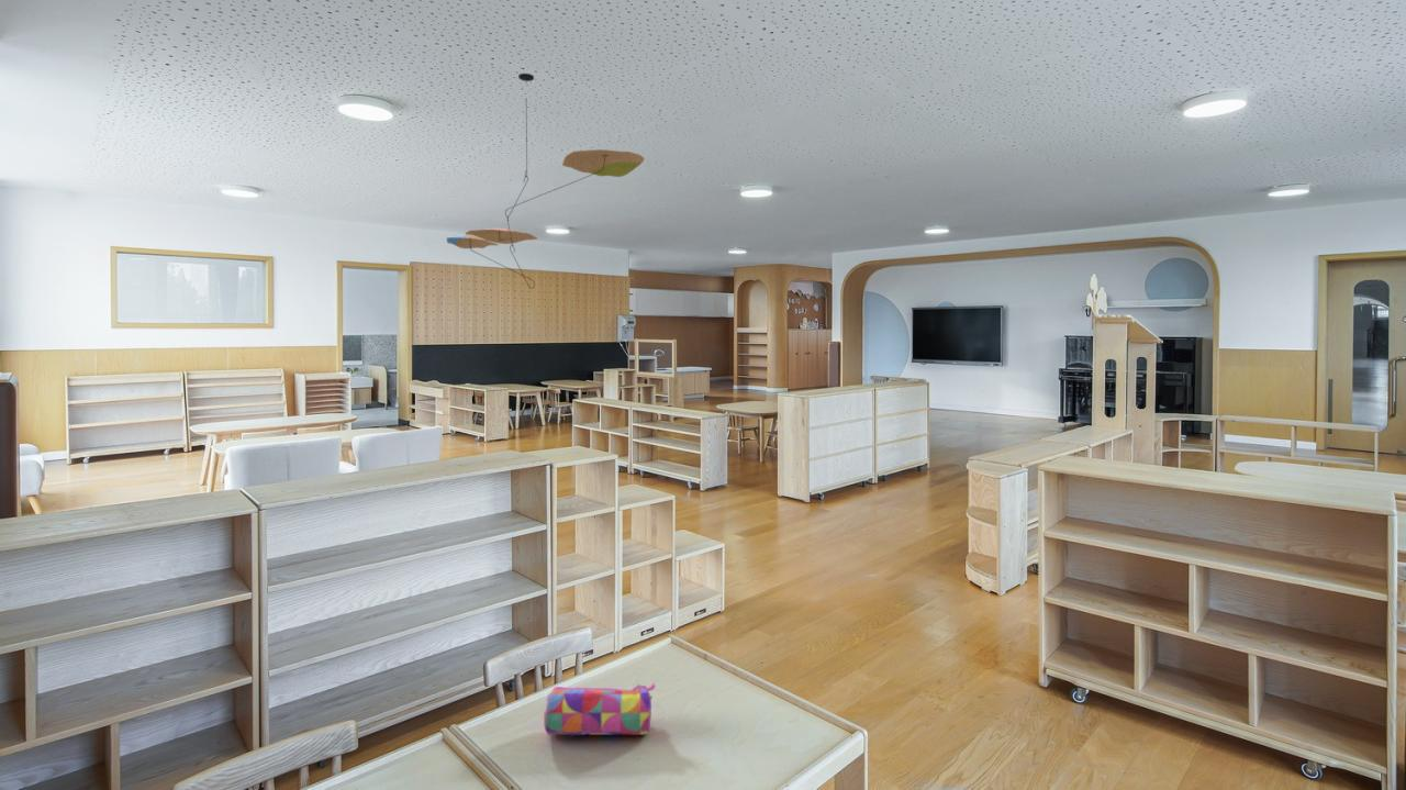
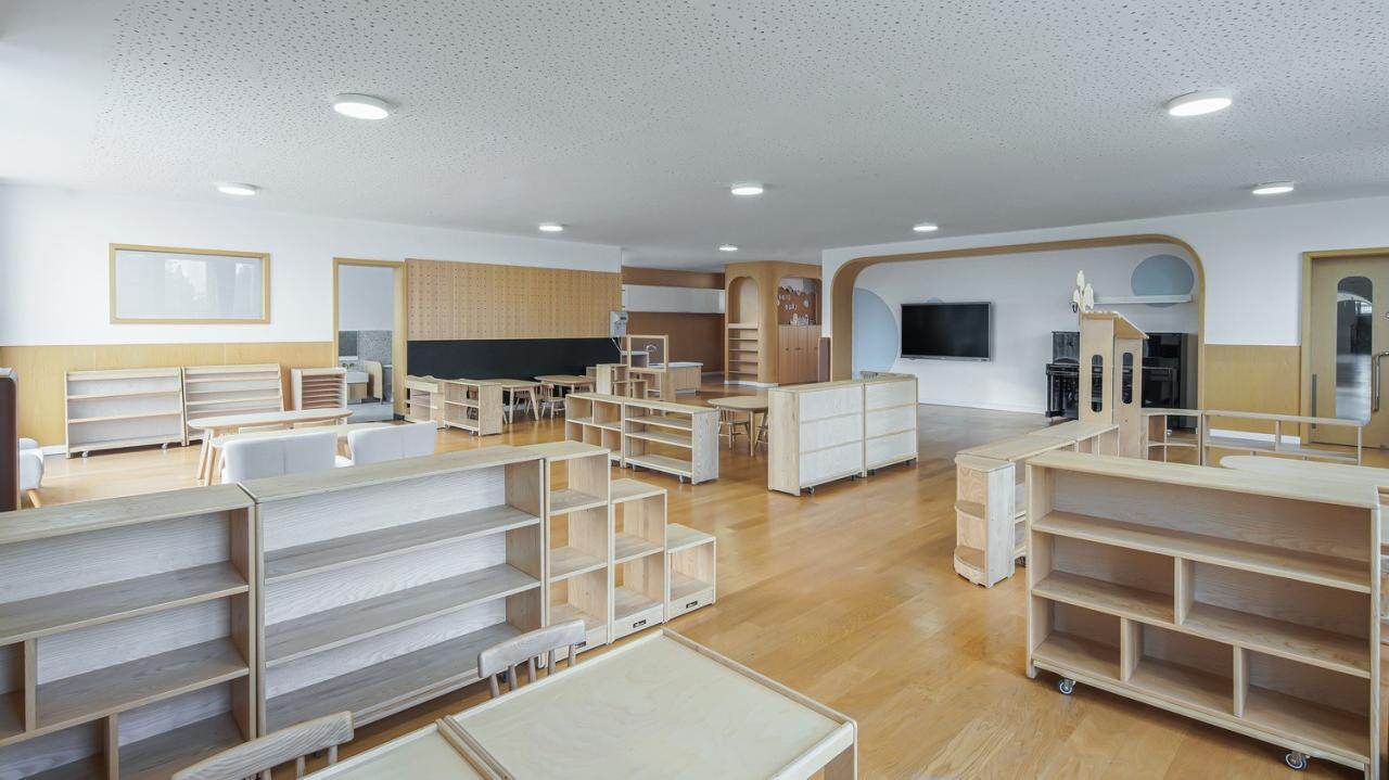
- pencil case [543,682,656,736]
- ceiling mobile [446,73,645,290]
